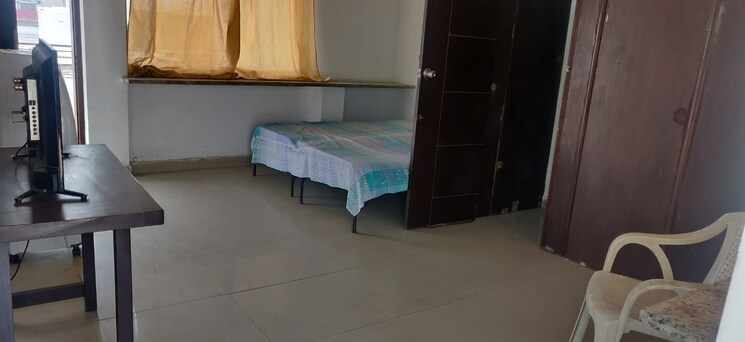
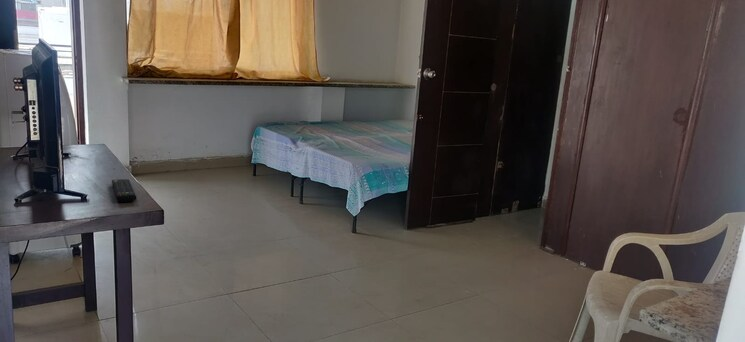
+ remote control [111,178,137,203]
